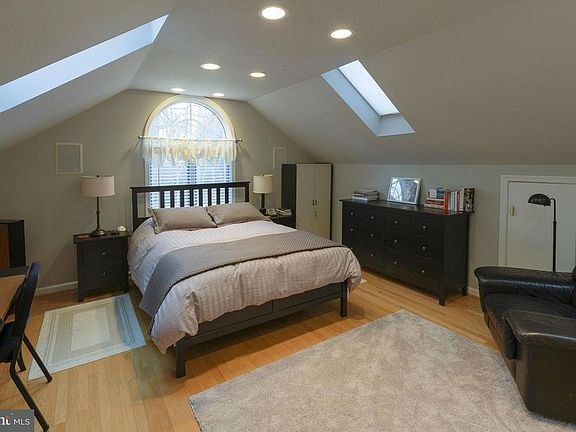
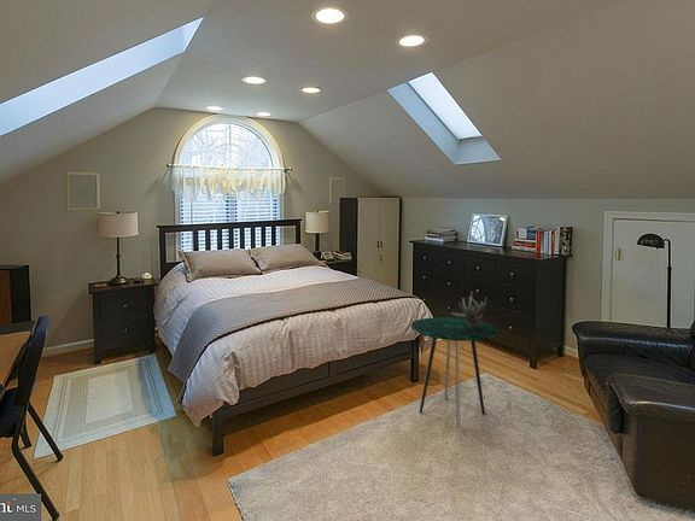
+ side table [410,316,501,429]
+ succulent plant [450,292,487,328]
